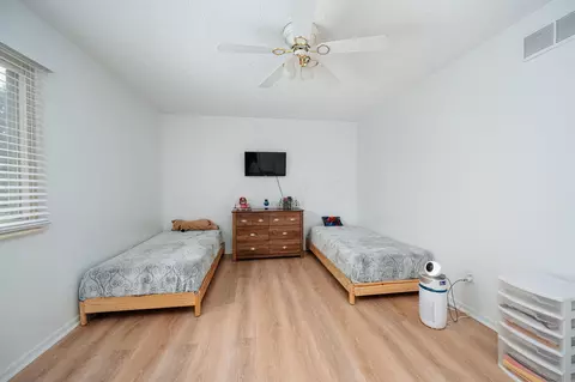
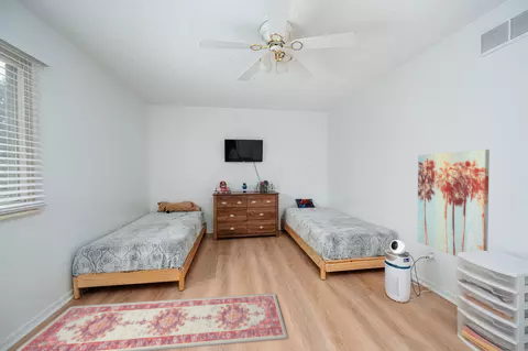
+ wall art [416,149,491,257]
+ rug [14,293,288,351]
